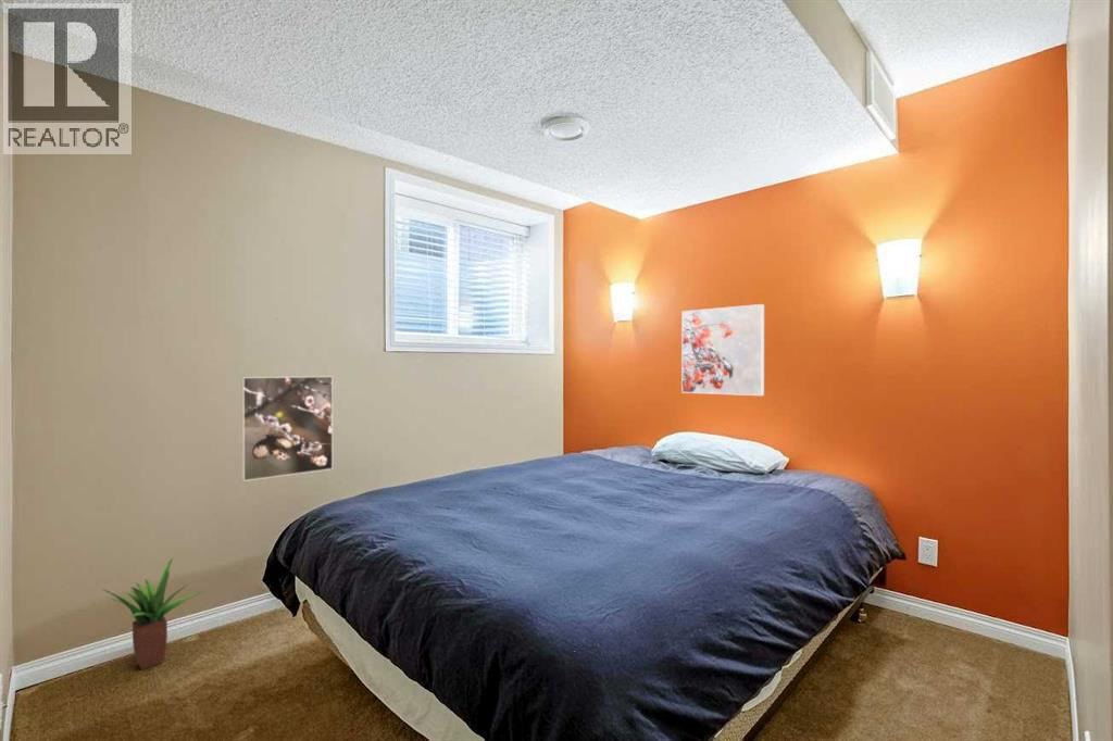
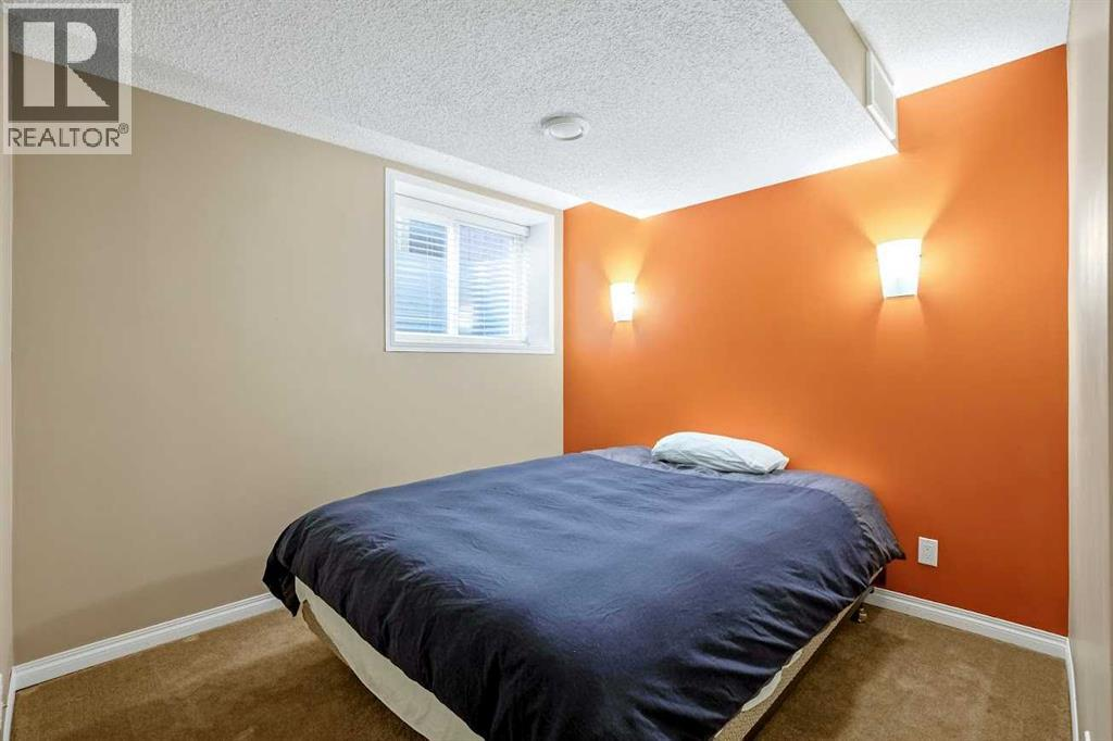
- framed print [680,303,765,397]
- potted plant [101,556,204,671]
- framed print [240,375,334,482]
